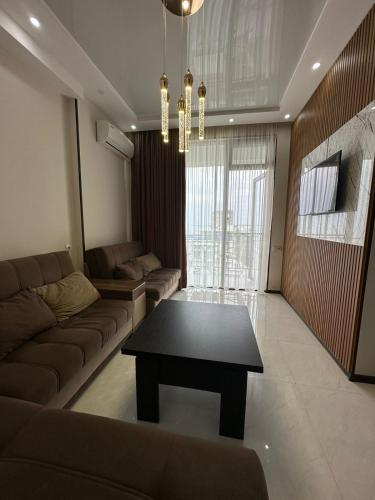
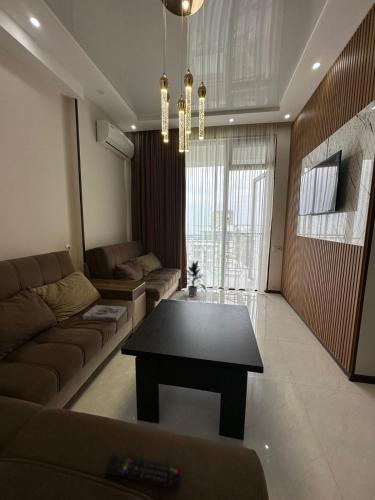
+ indoor plant [180,260,207,298]
+ remote control [104,453,181,490]
+ book [81,304,127,322]
